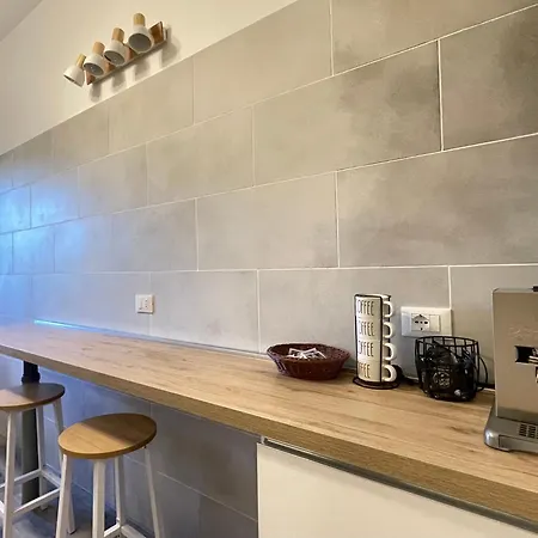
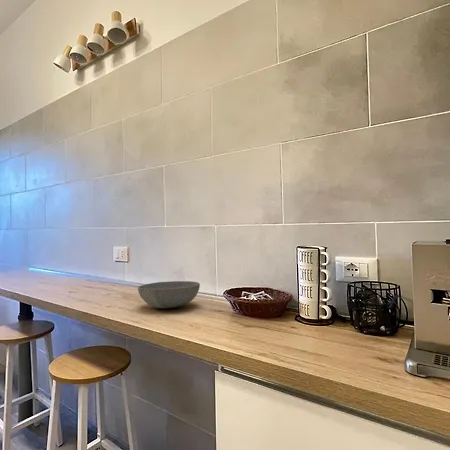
+ bowl [137,280,201,309]
